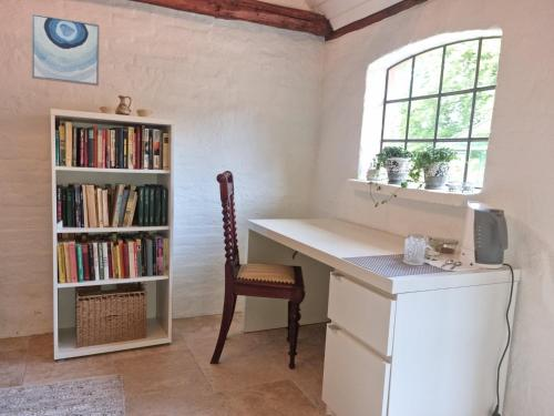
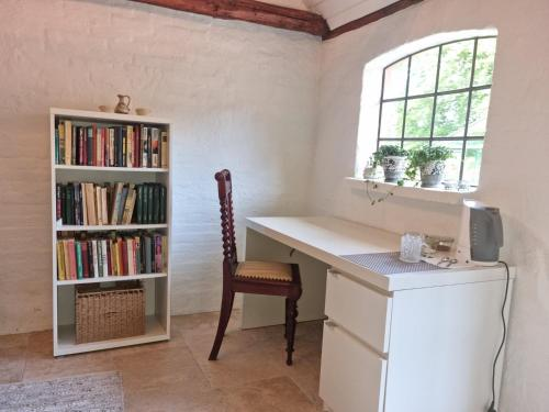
- wall art [30,12,101,88]
